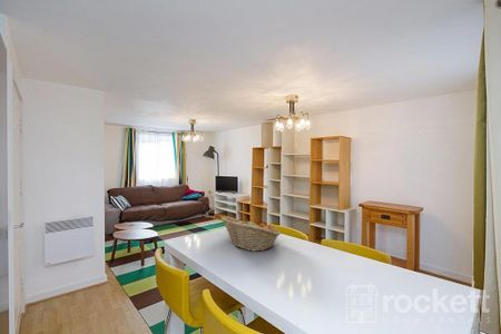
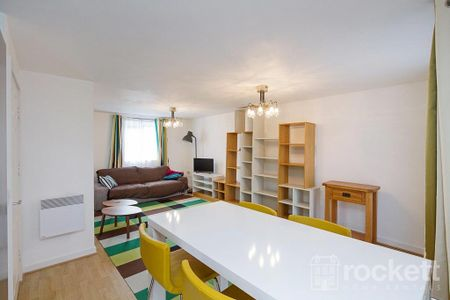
- fruit basket [220,216,282,253]
